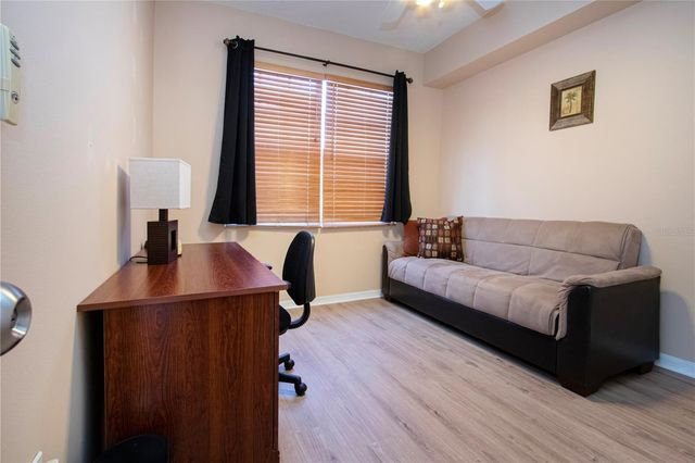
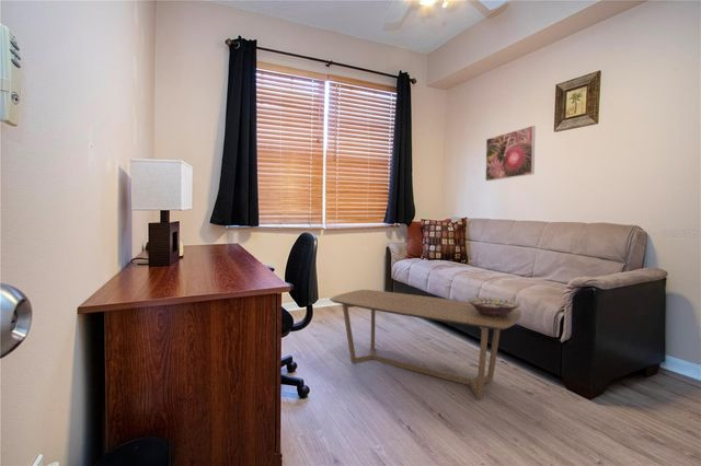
+ decorative bowl [467,296,520,317]
+ coffee table [329,289,522,399]
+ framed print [484,125,537,183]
